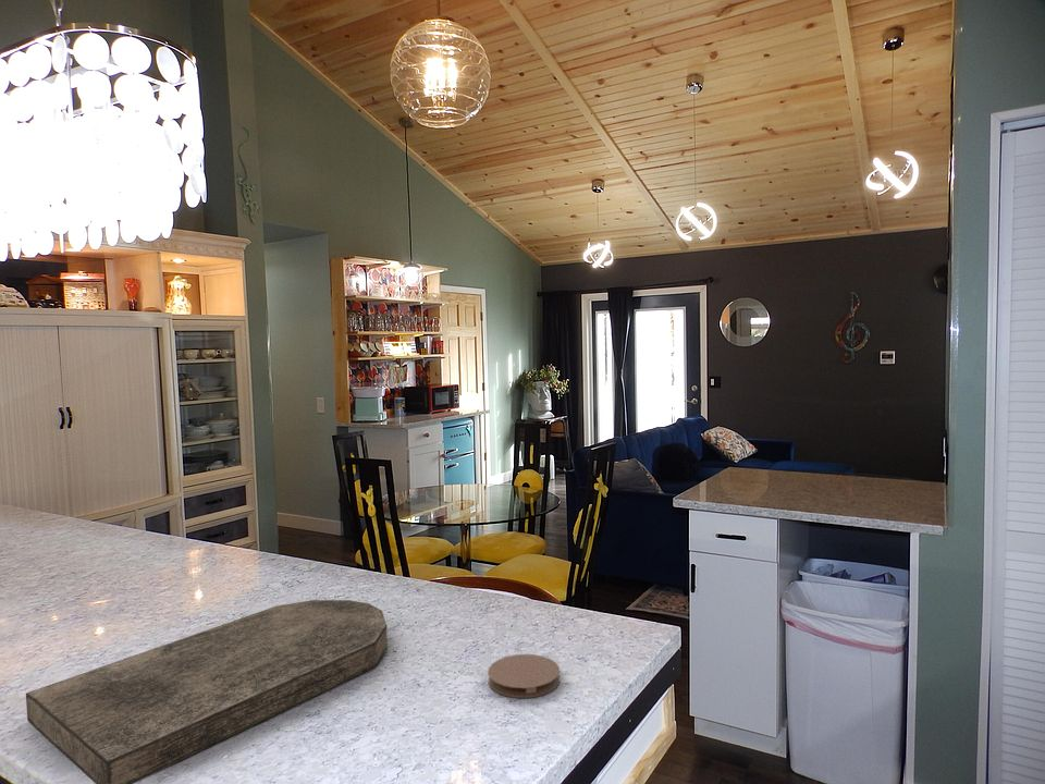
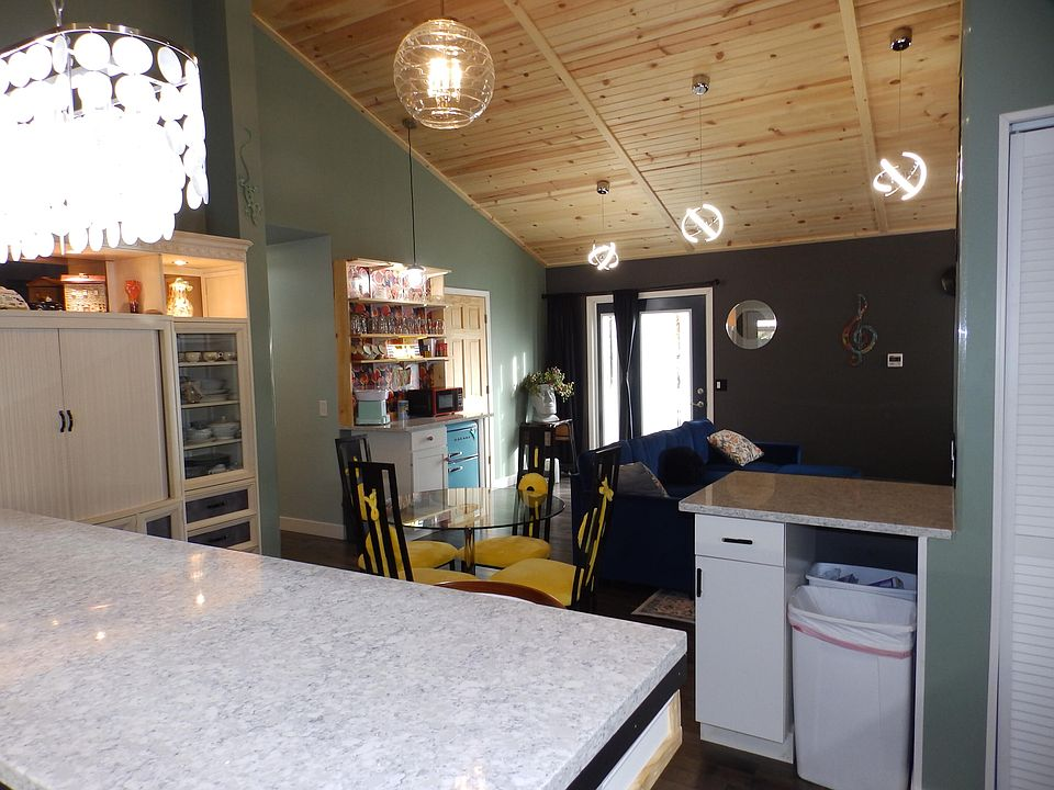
- cutting board [25,599,389,784]
- coaster [487,653,561,699]
